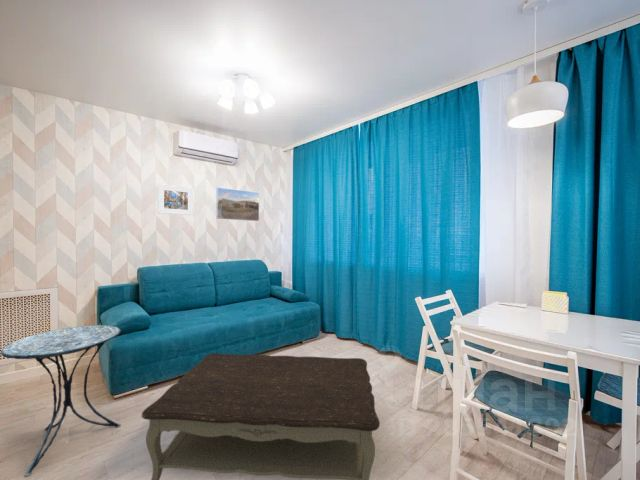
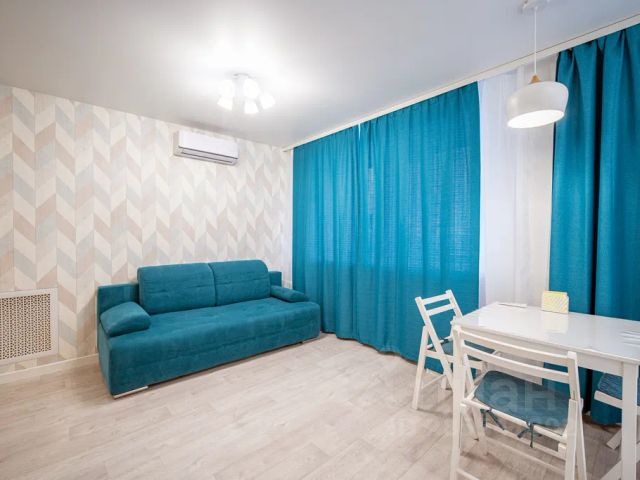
- side table [0,324,122,478]
- coffee table [141,352,381,480]
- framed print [157,183,194,216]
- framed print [215,186,260,222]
